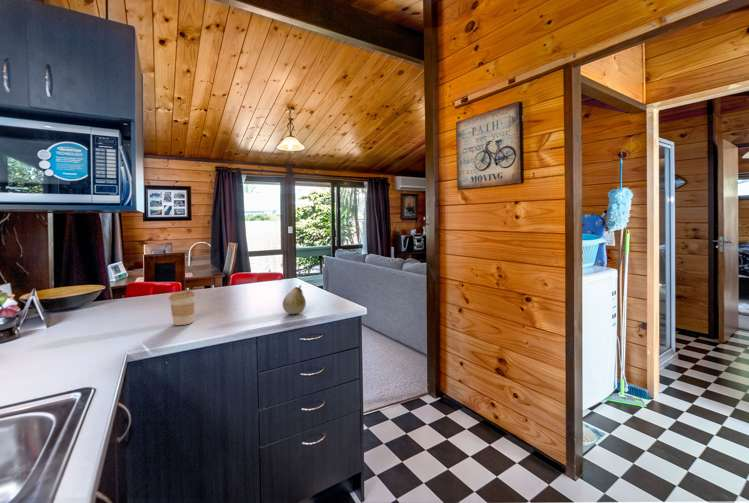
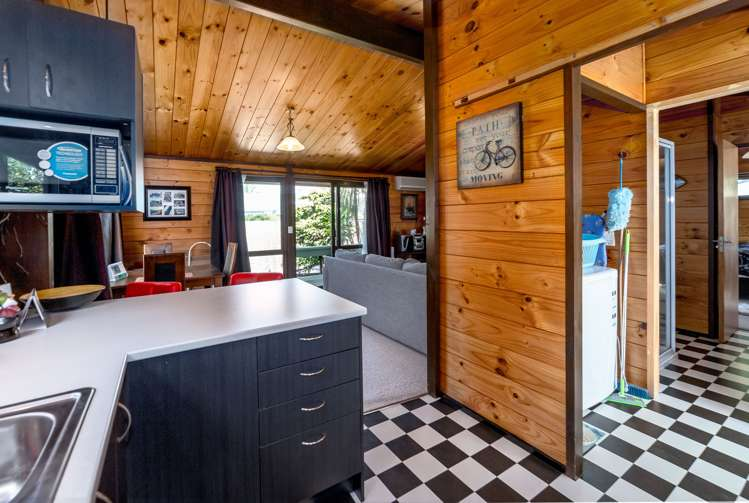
- fruit [282,284,307,315]
- coffee cup [168,289,196,326]
